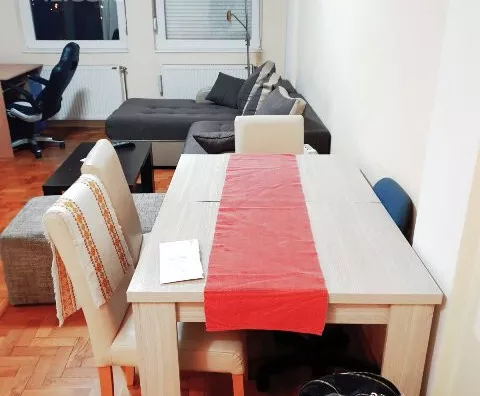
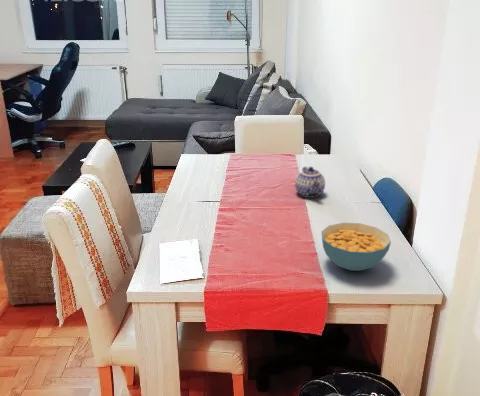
+ cereal bowl [321,222,392,272]
+ teapot [294,166,326,199]
